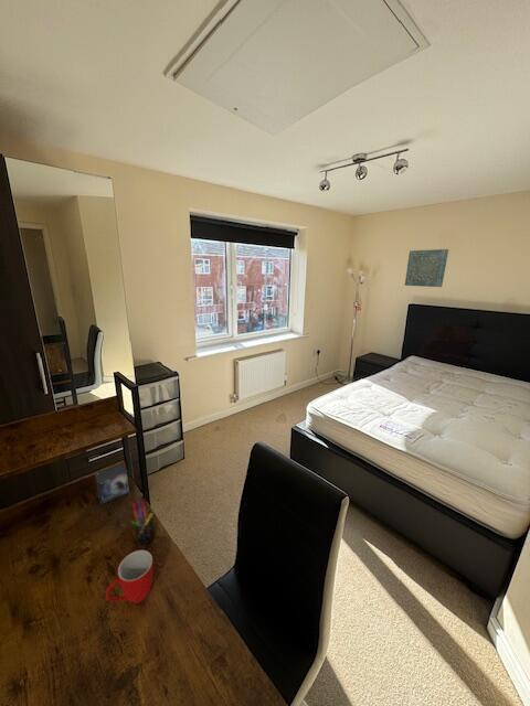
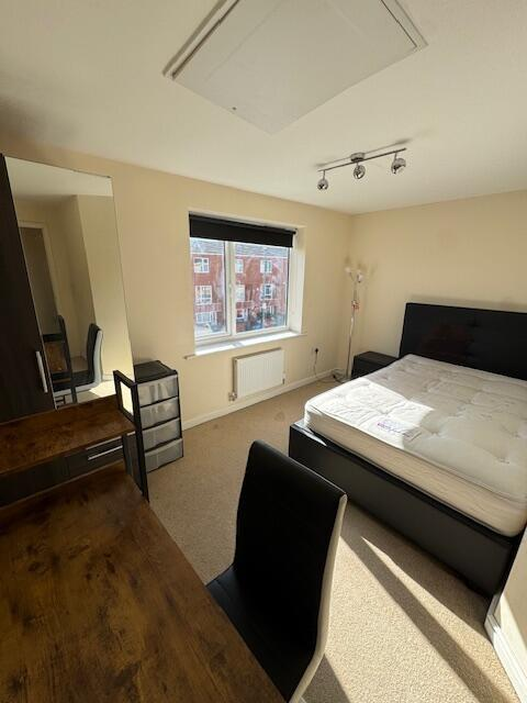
- wall art [404,248,449,288]
- pen holder [130,500,156,546]
- mug [105,549,155,605]
- small box [94,463,131,505]
